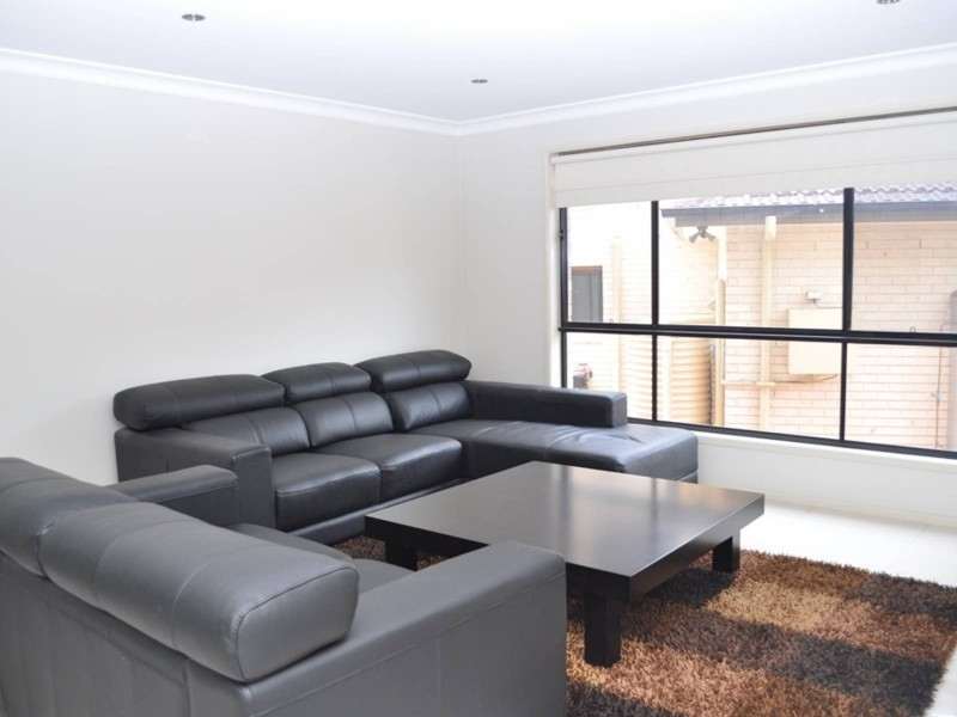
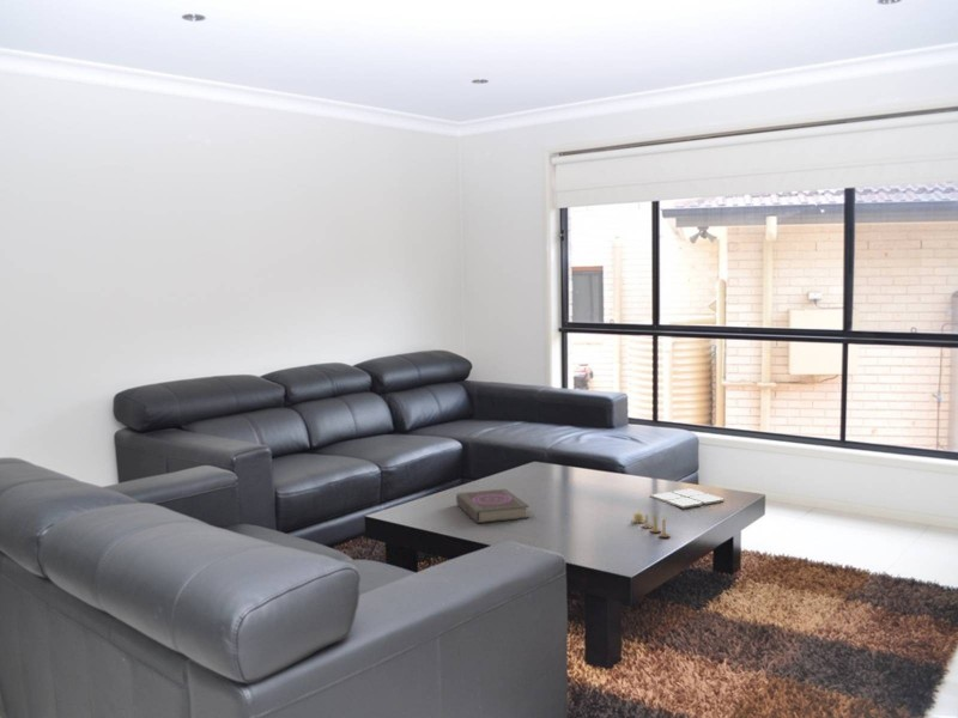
+ book [455,488,530,524]
+ candle [630,512,672,538]
+ drink coaster [649,487,726,510]
